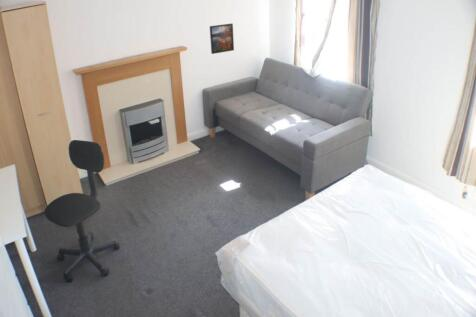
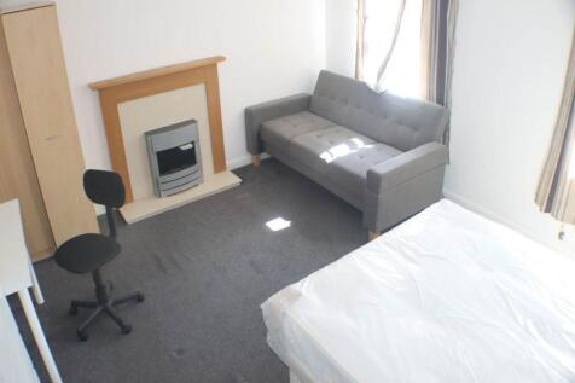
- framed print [209,22,235,55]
